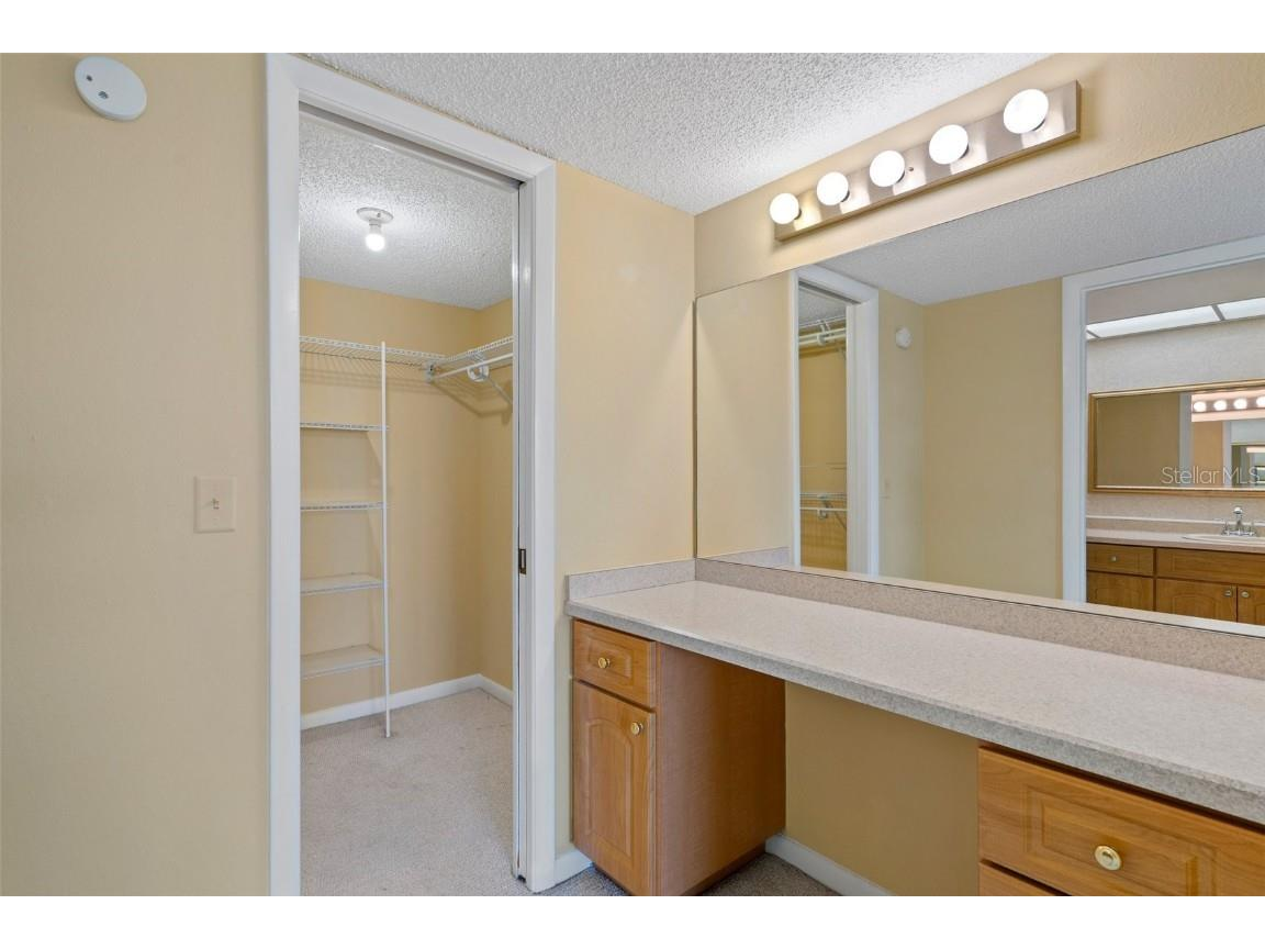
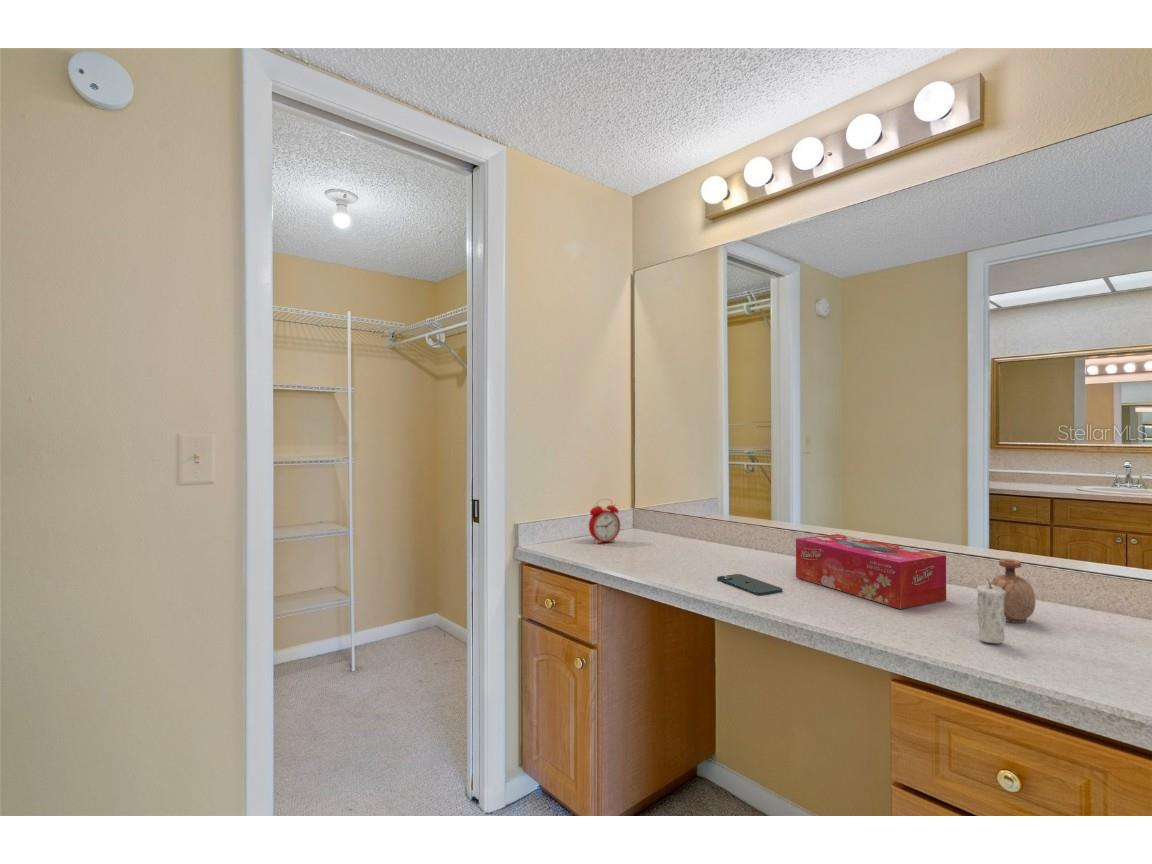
+ alarm clock [588,498,621,544]
+ perfume bottle [990,558,1037,624]
+ tissue box [795,533,947,610]
+ candle [976,576,1007,644]
+ smartphone [716,573,783,596]
